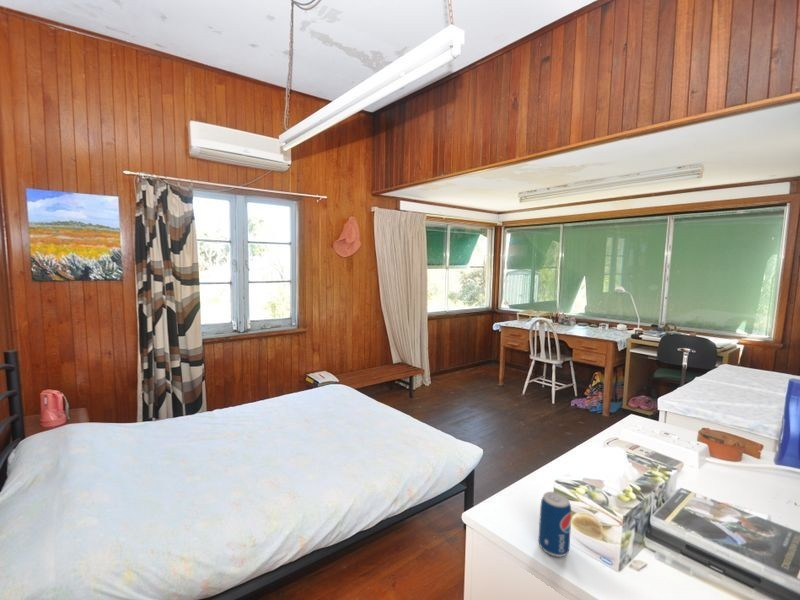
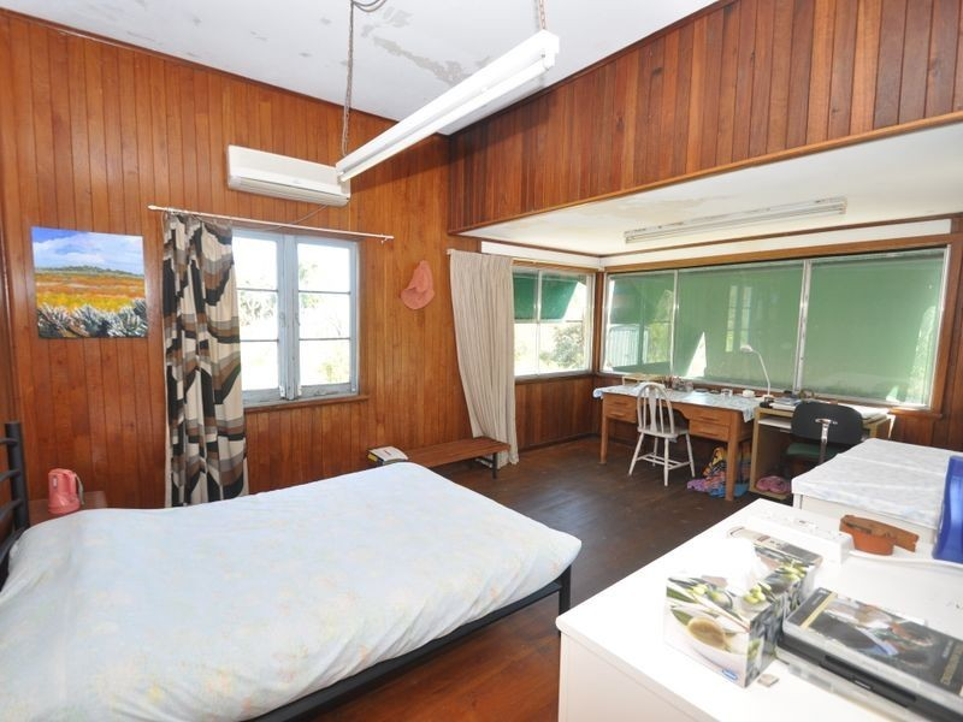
- beverage can [538,491,572,558]
